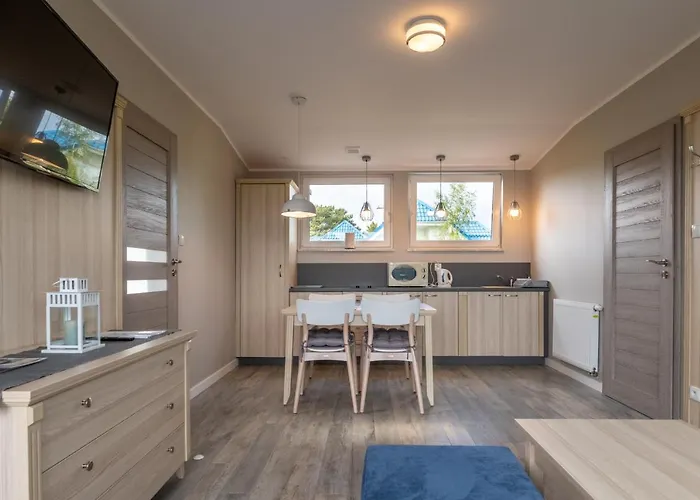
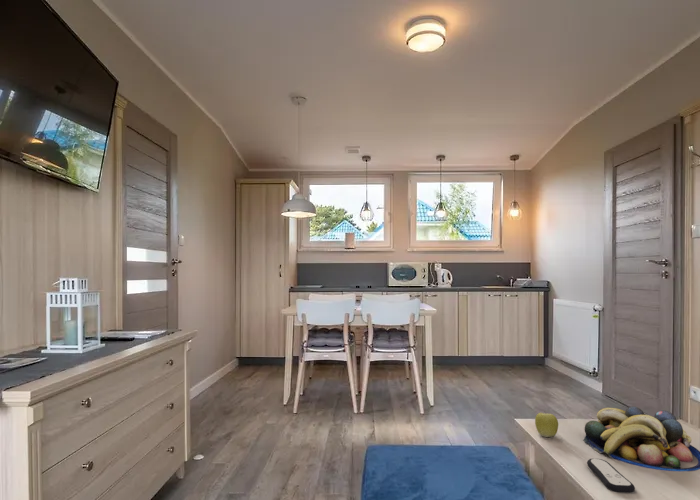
+ remote control [586,458,636,493]
+ fruit bowl [582,405,700,472]
+ apple [534,412,559,438]
